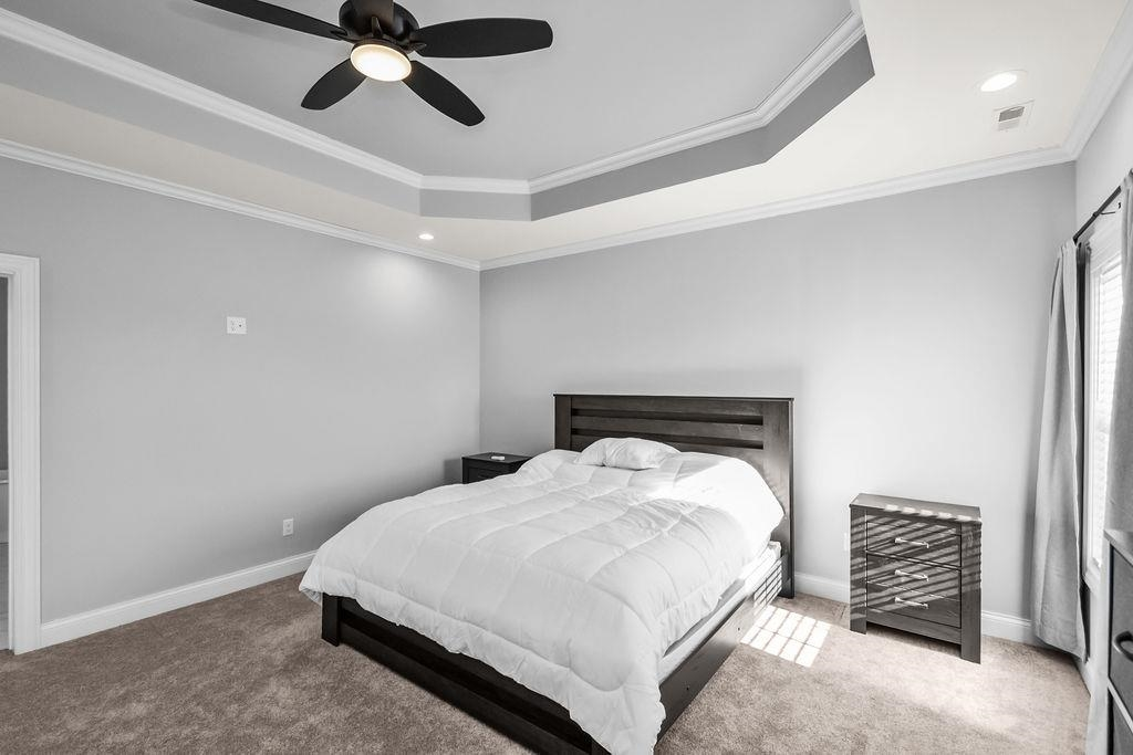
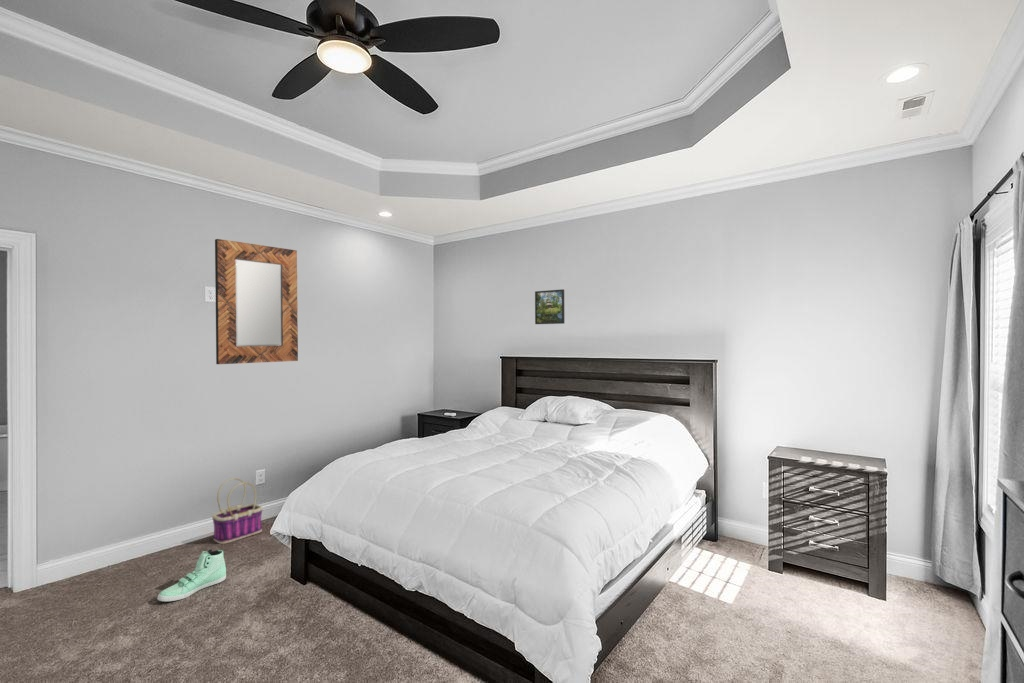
+ basket [211,477,264,545]
+ home mirror [214,238,299,365]
+ sneaker [156,548,227,603]
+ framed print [534,288,565,325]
